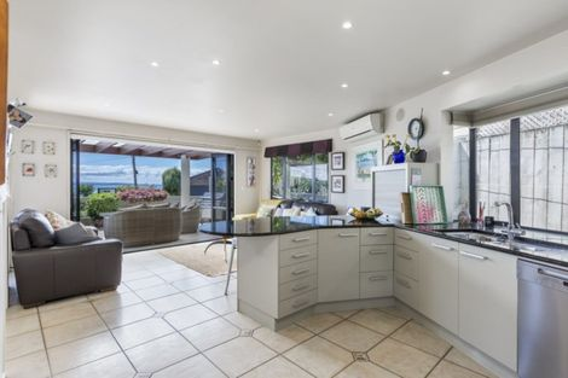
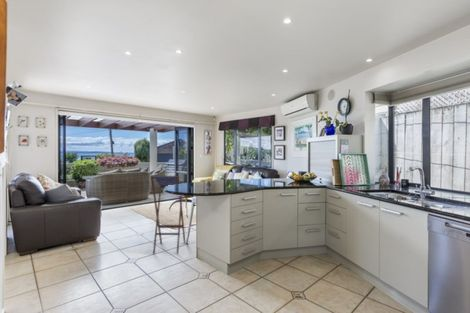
+ stool [150,175,186,255]
